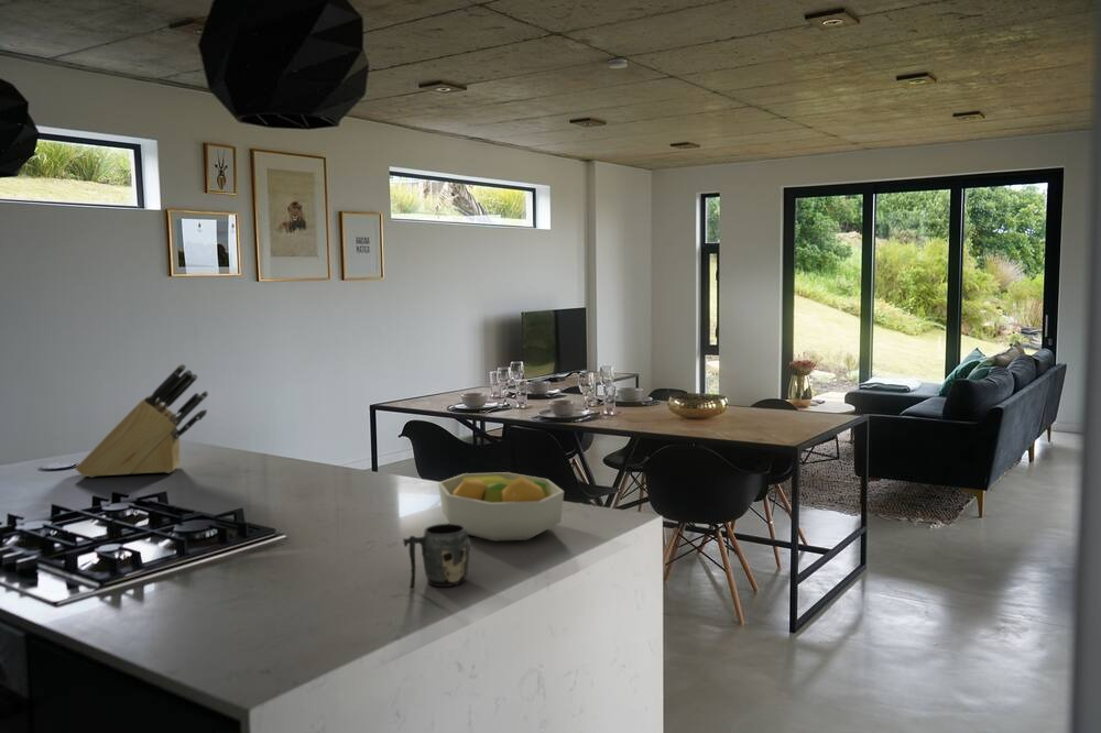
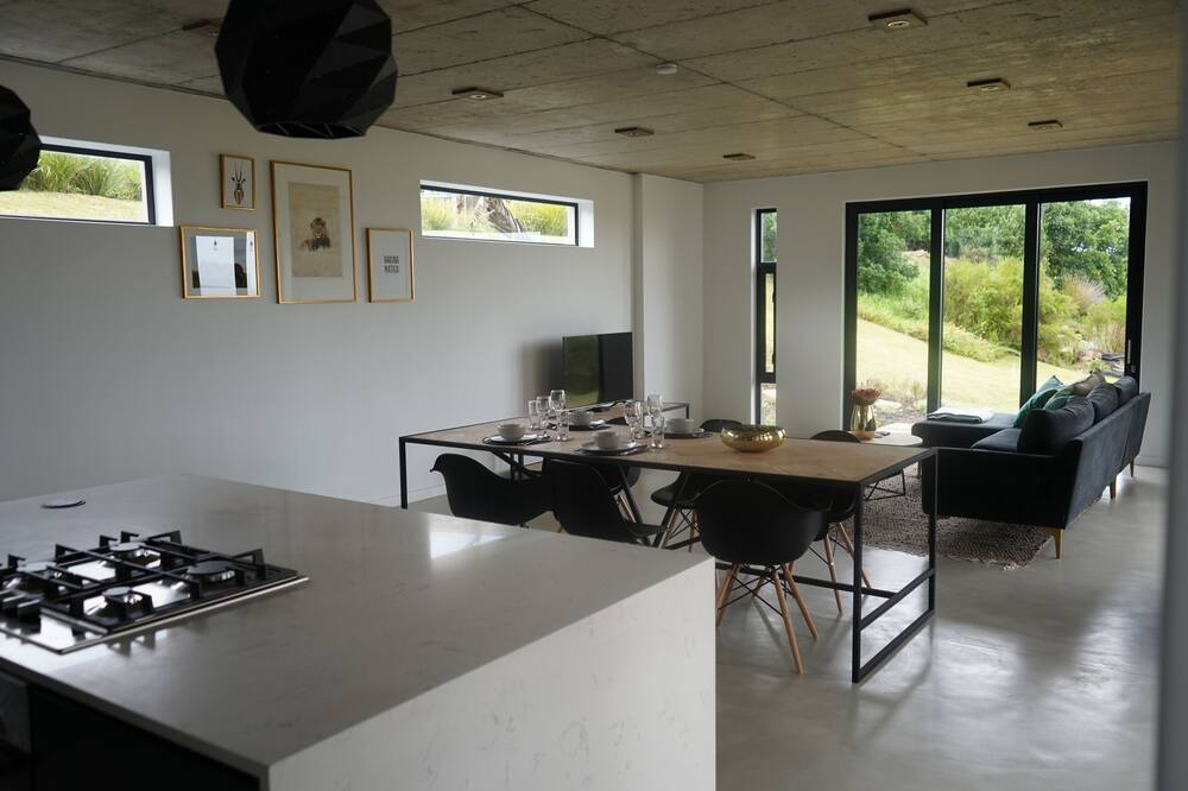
- knife block [74,363,209,479]
- fruit bowl [437,471,565,541]
- mug [402,523,471,590]
